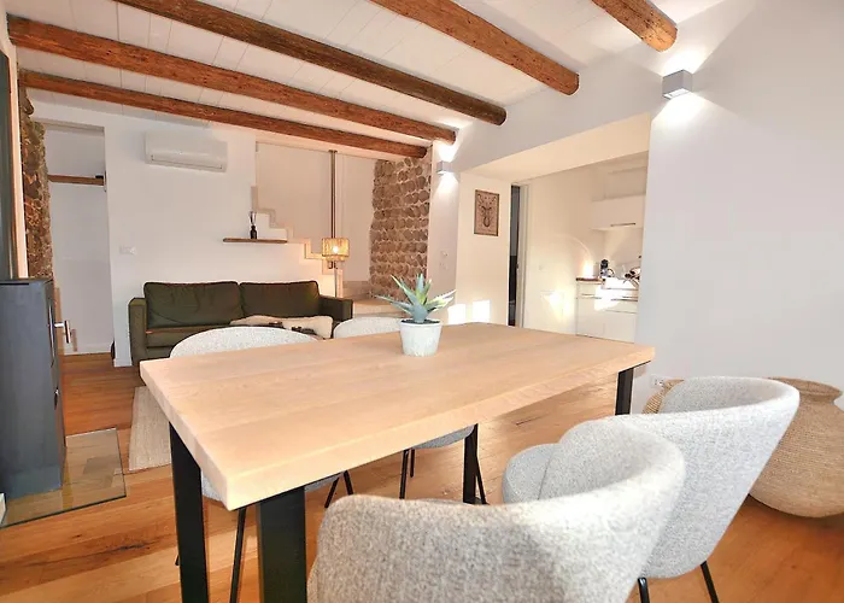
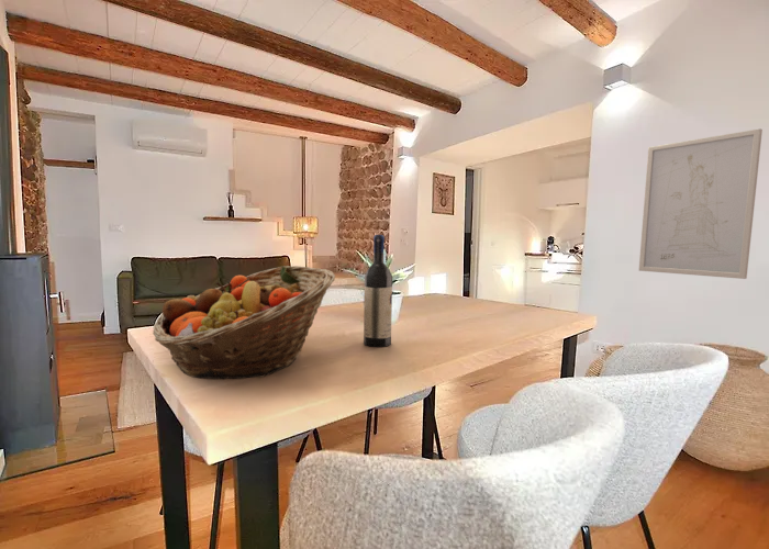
+ wine bottle [363,234,393,348]
+ wall art [638,127,764,280]
+ fruit basket [152,265,336,380]
